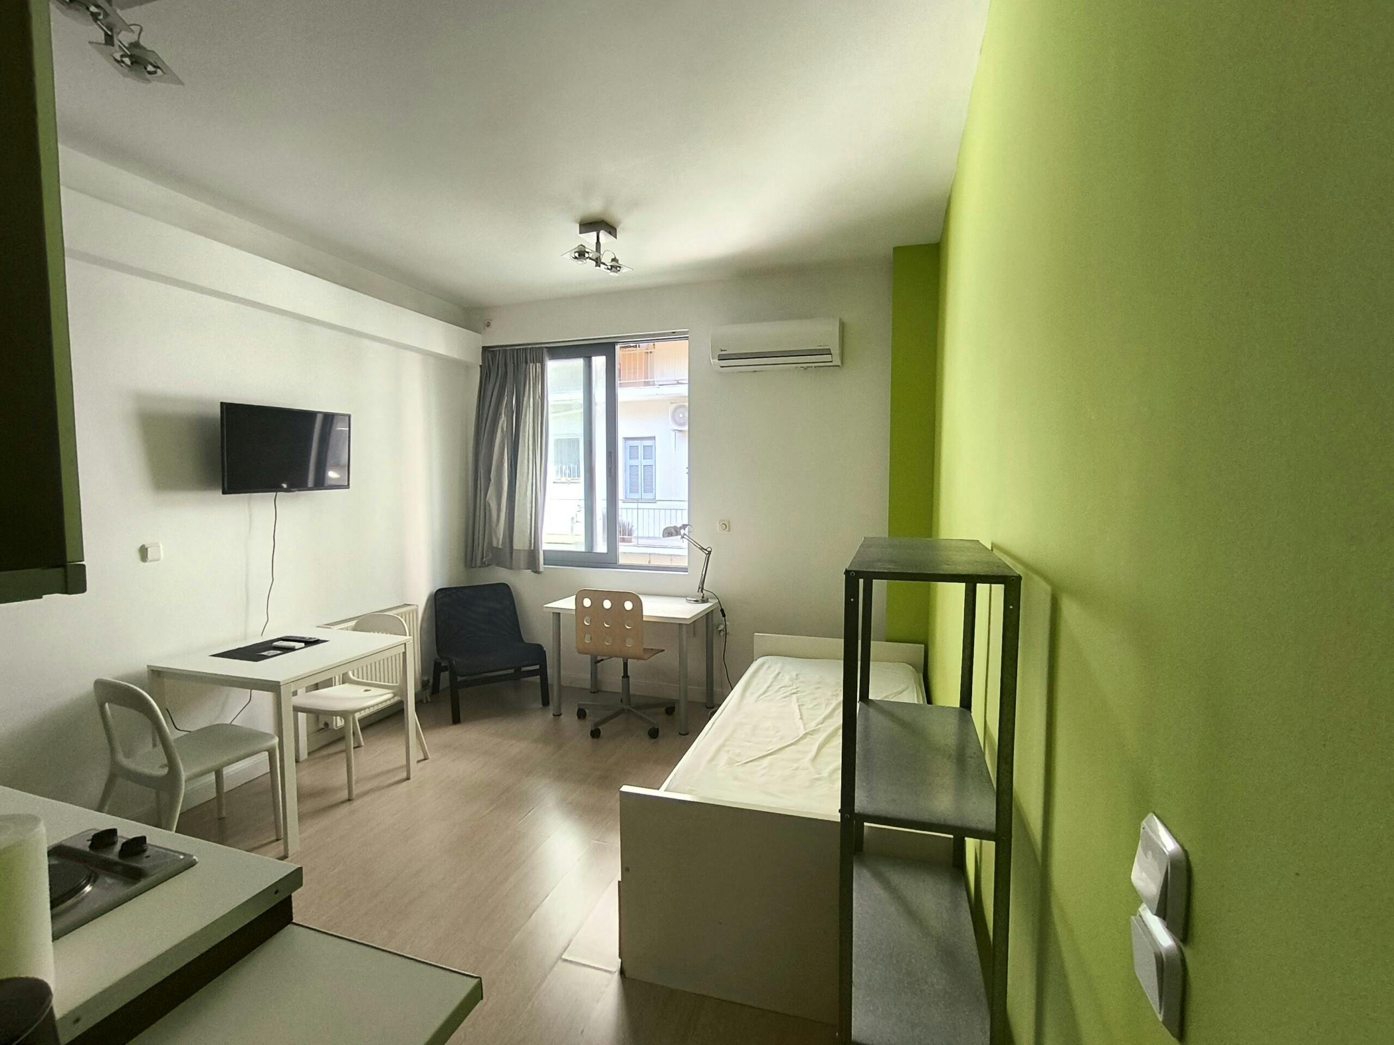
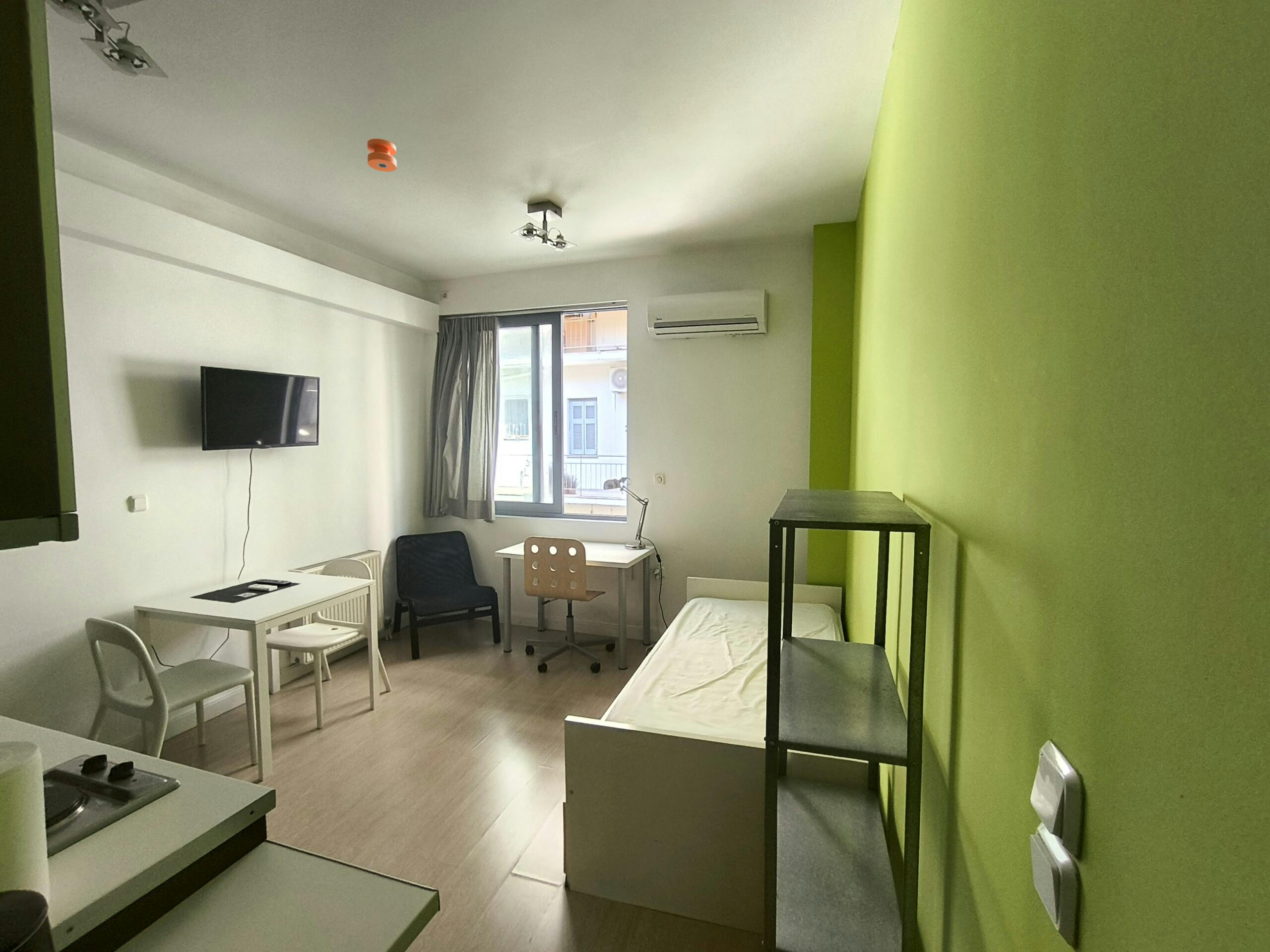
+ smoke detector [367,138,397,172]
